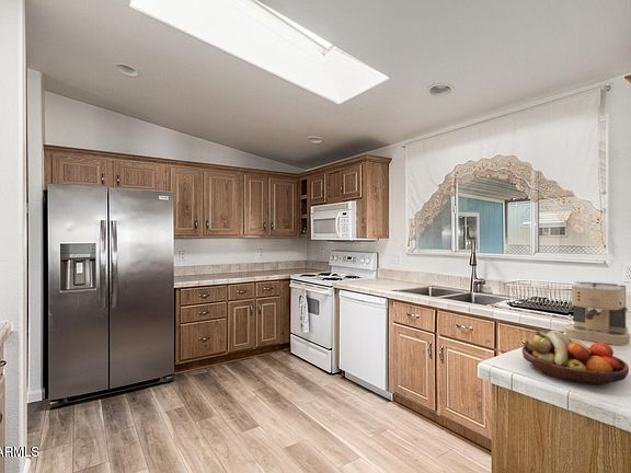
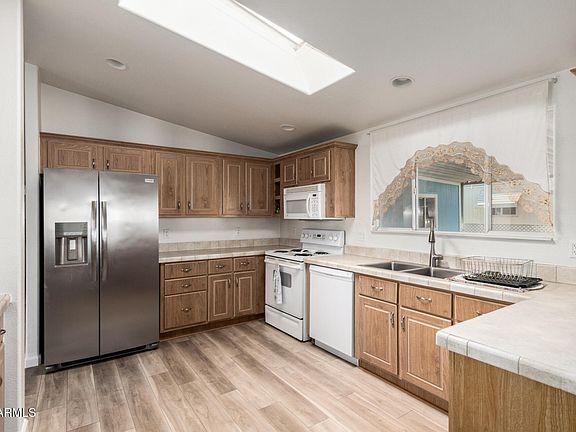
- coffee maker [563,280,631,346]
- fruit bowl [521,328,630,387]
